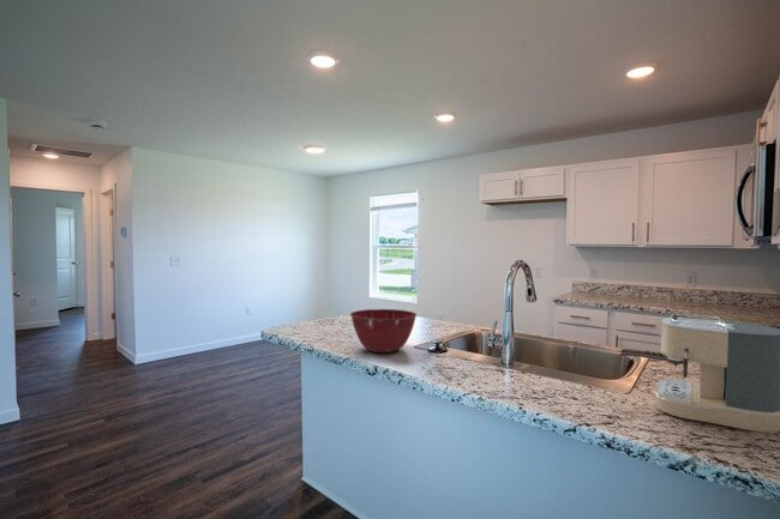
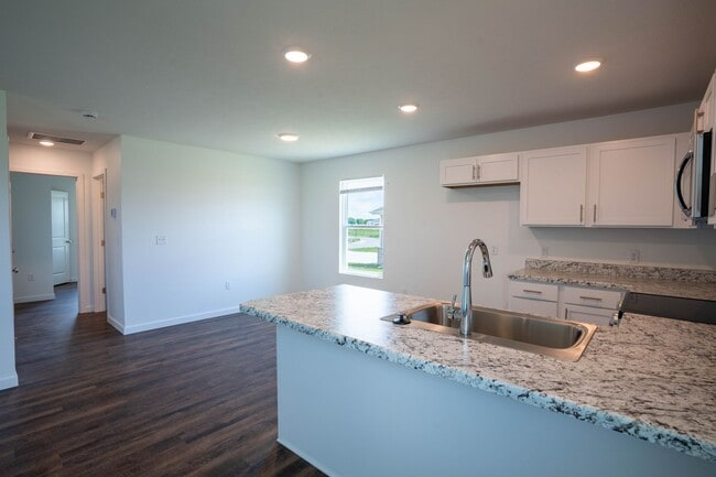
- mixing bowl [349,308,418,354]
- coffee maker [619,313,780,433]
